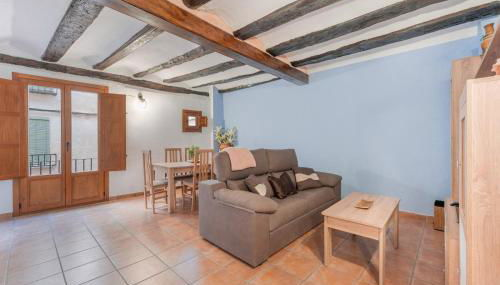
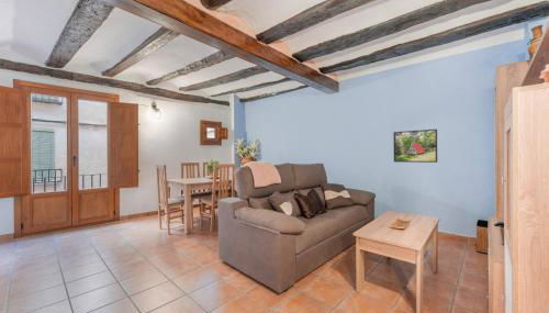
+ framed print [392,128,438,164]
